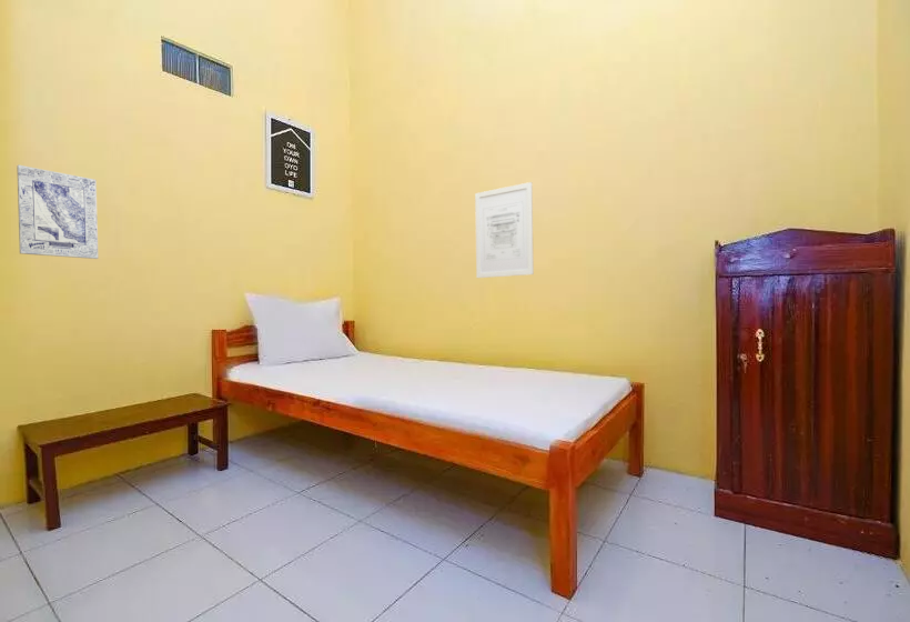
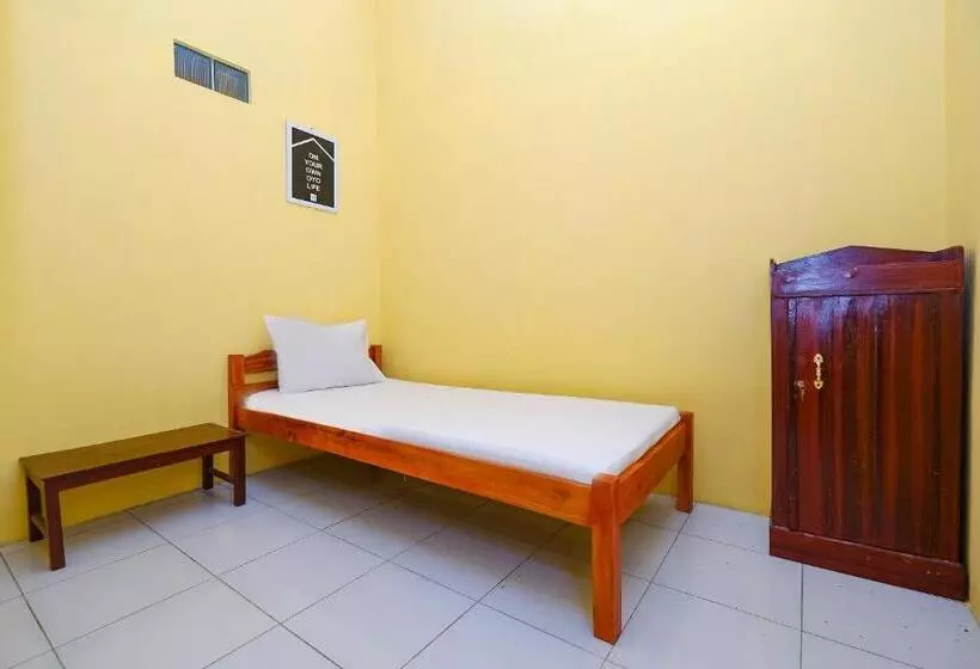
- wall art [474,181,535,279]
- wall art [16,164,99,260]
